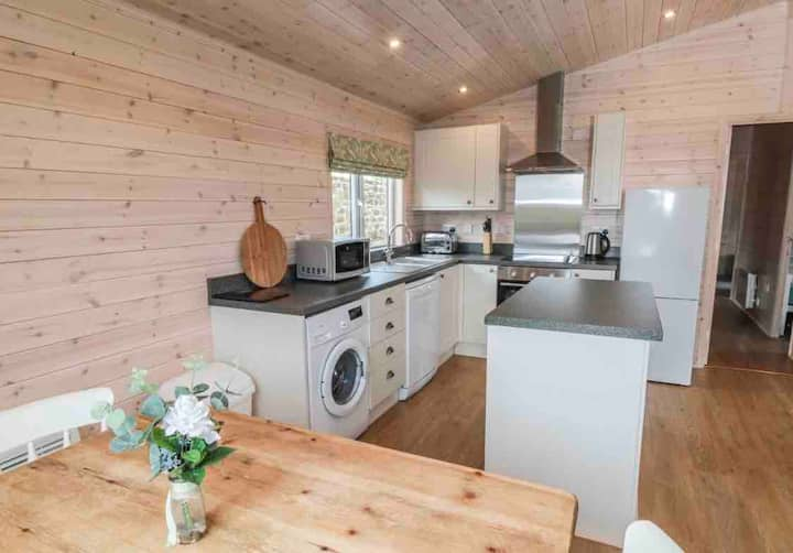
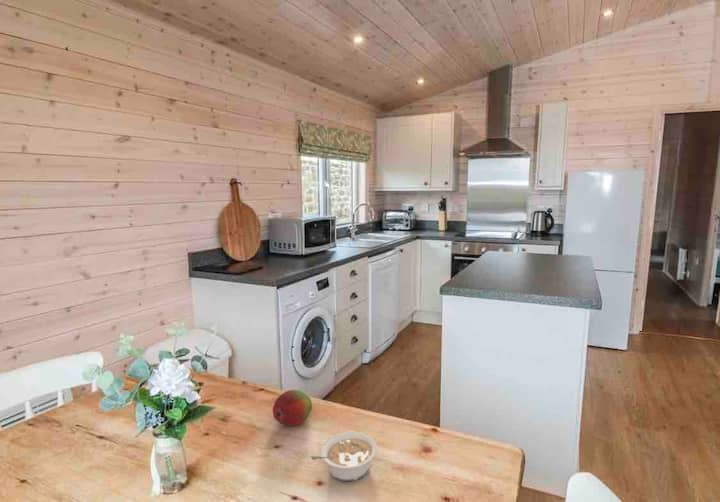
+ fruit [272,389,313,427]
+ legume [310,431,378,482]
